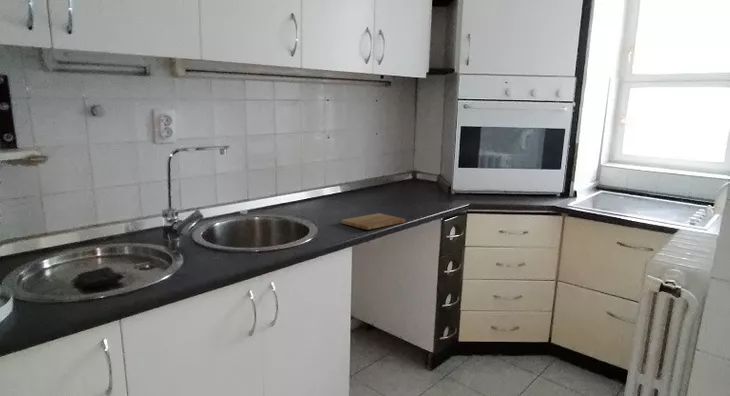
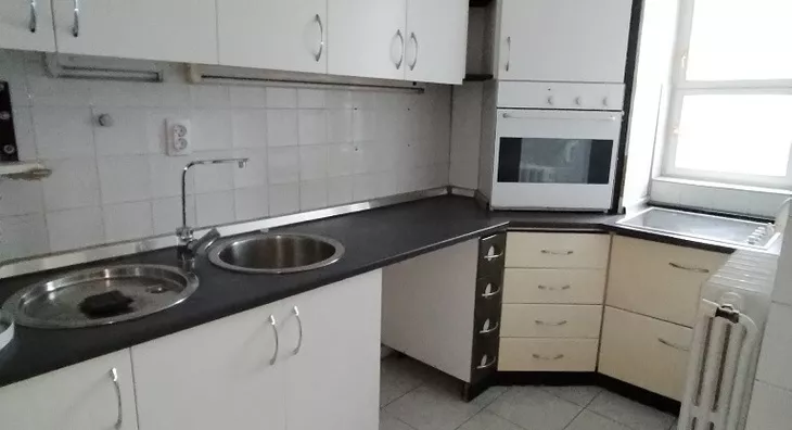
- cutting board [340,212,406,231]
